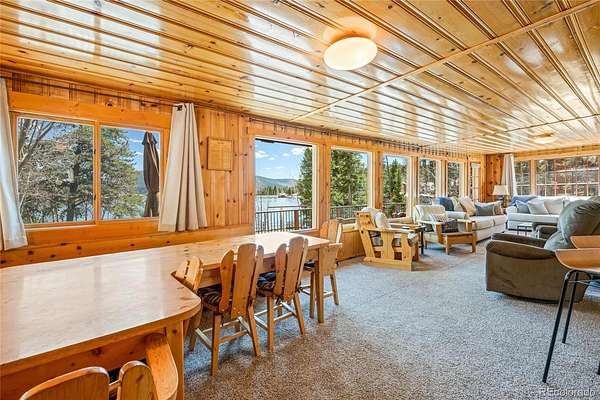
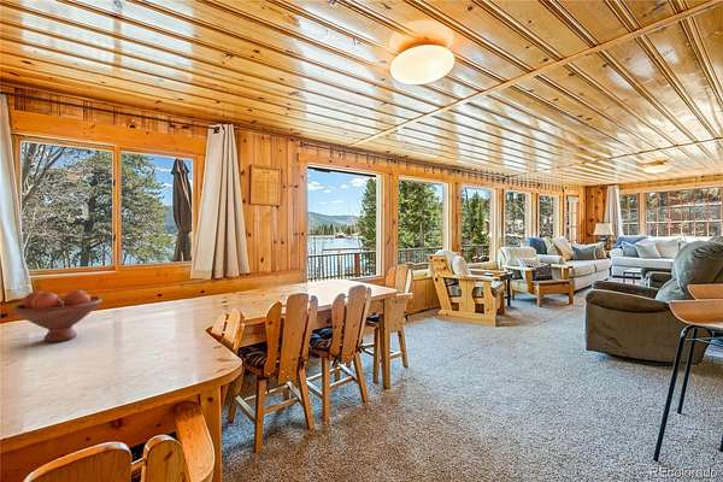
+ fruit bowl [11,289,102,343]
